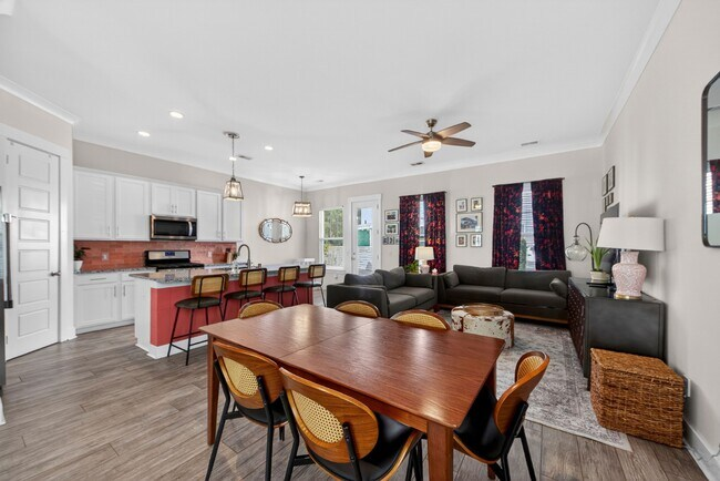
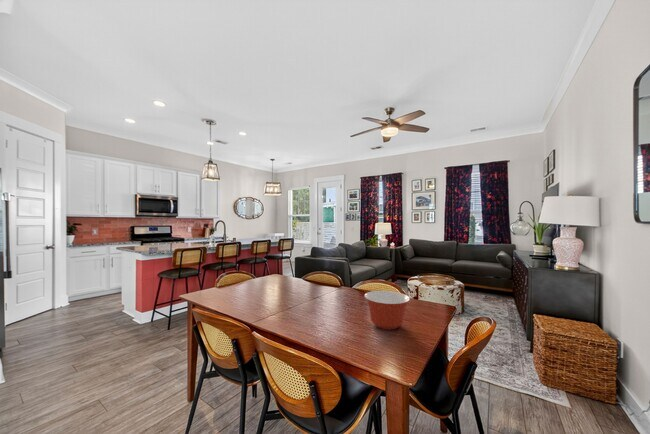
+ mixing bowl [363,290,411,331]
